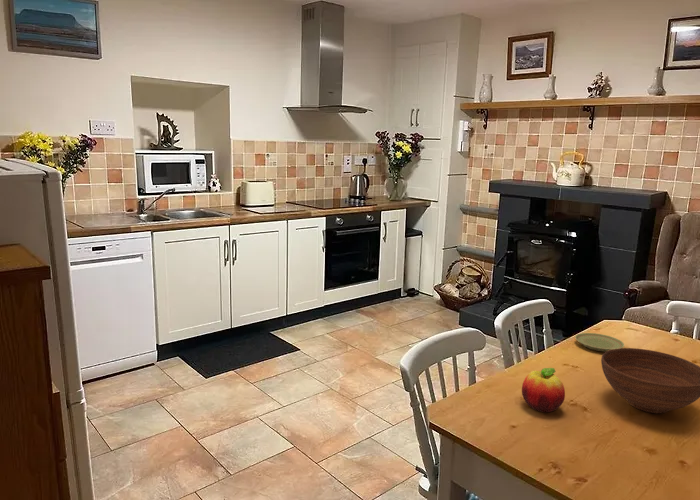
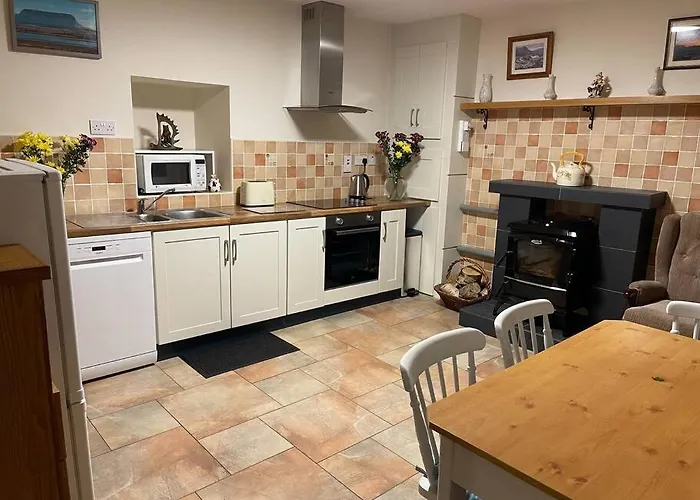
- bowl [600,347,700,414]
- plate [574,332,625,352]
- fruit [521,367,566,413]
